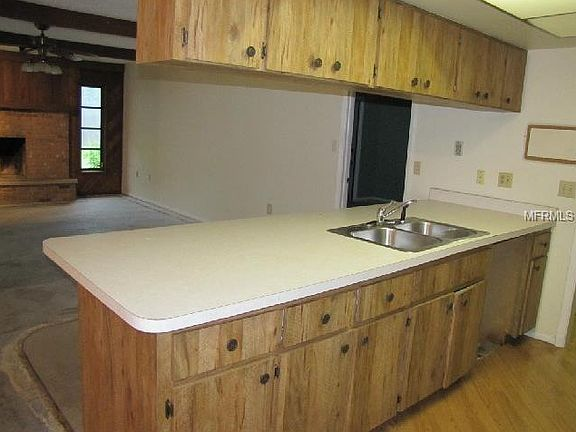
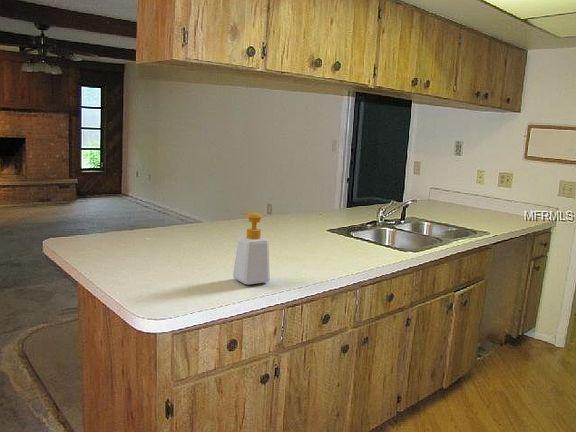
+ soap bottle [232,212,271,286]
